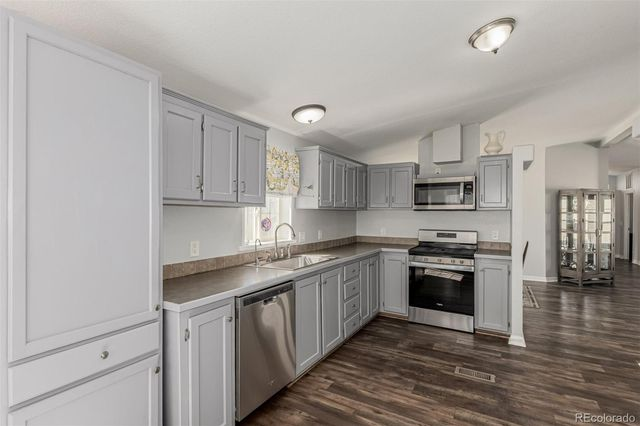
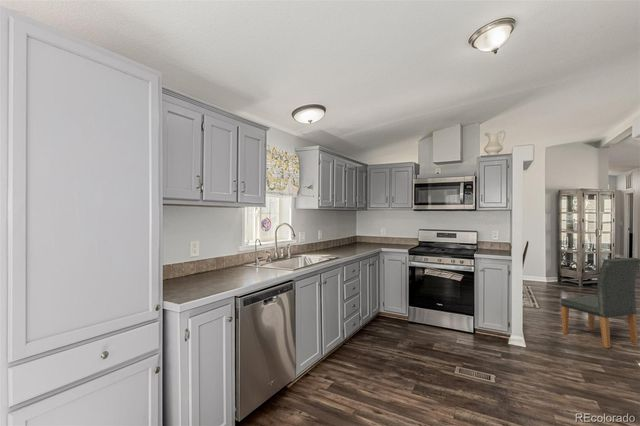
+ dining chair [560,257,640,349]
